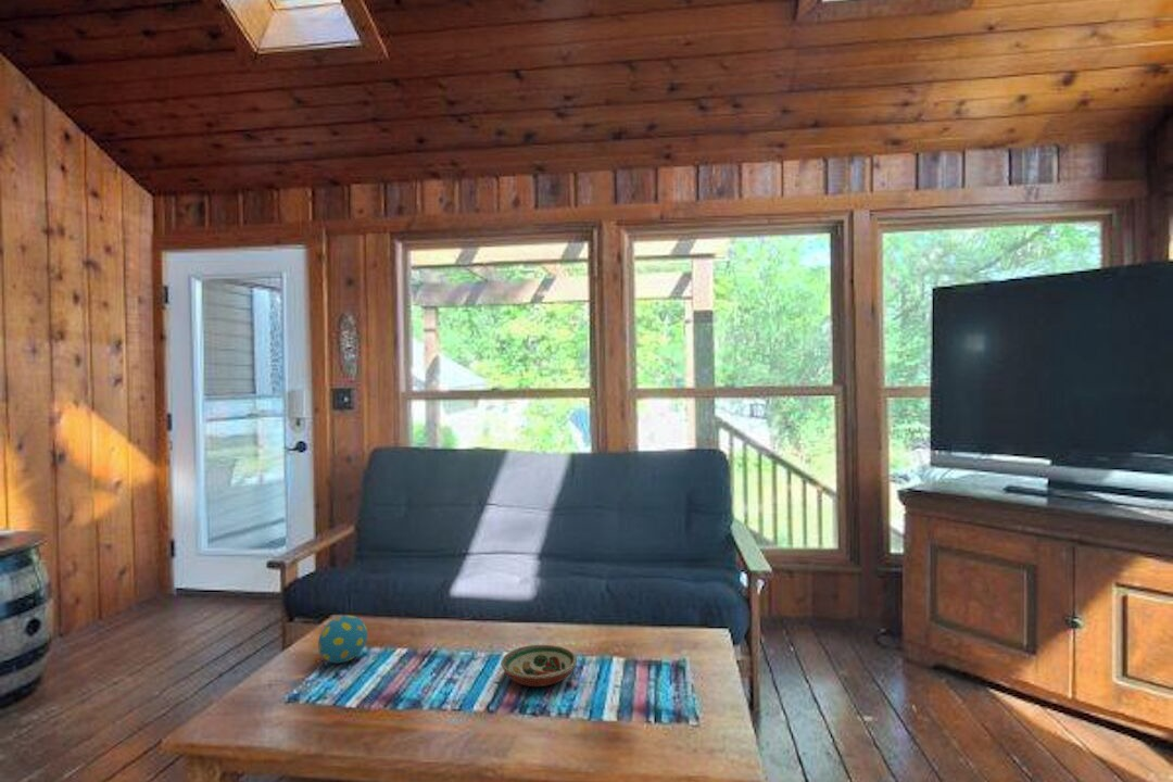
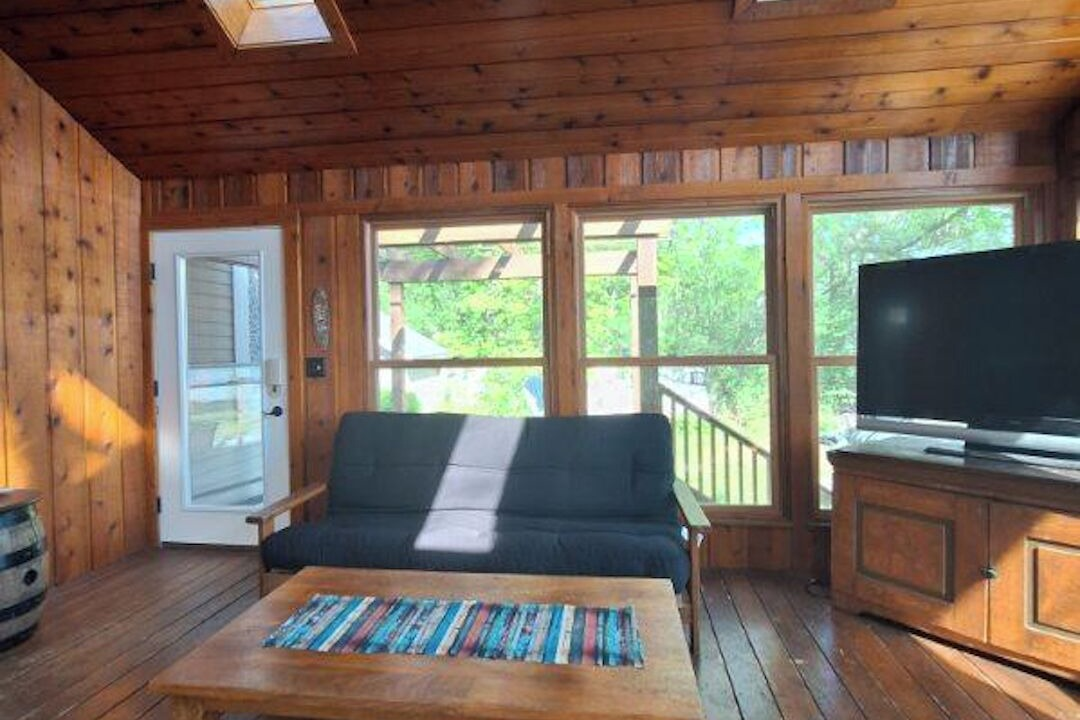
- decorative bowl [500,644,578,688]
- decorative egg [317,615,368,665]
